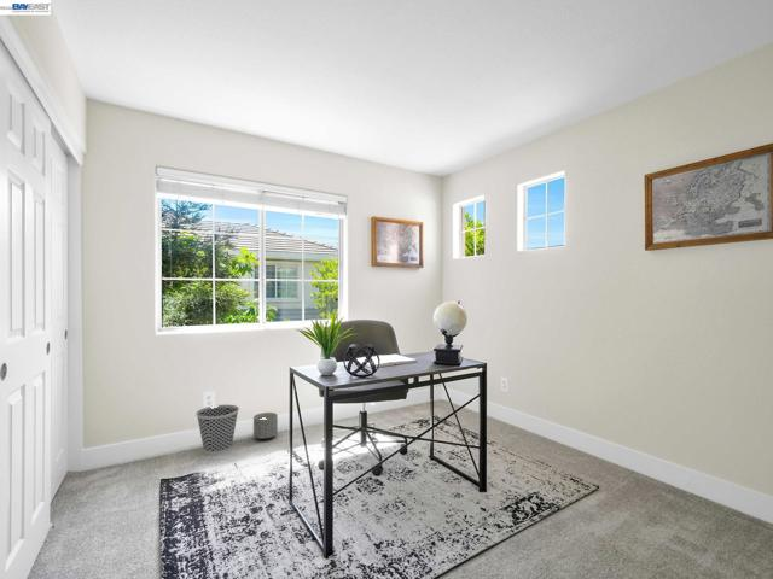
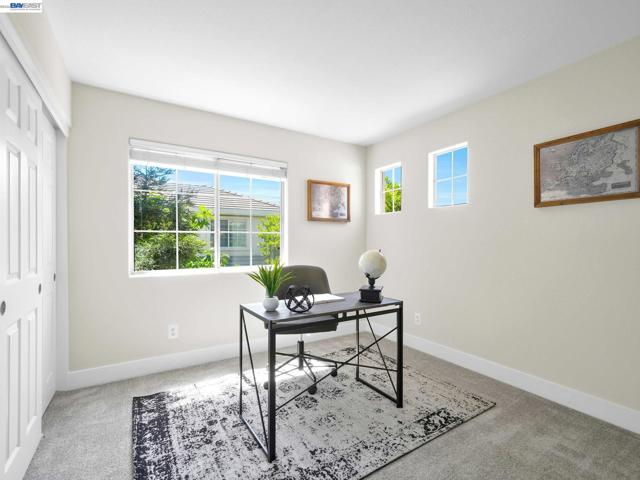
- wastebasket [194,404,240,456]
- planter [252,411,279,440]
